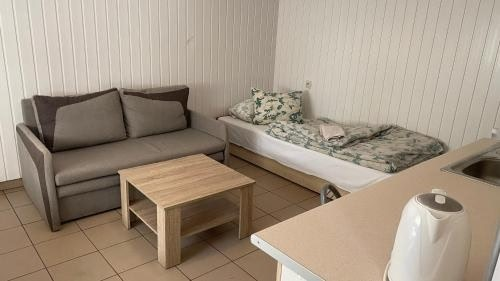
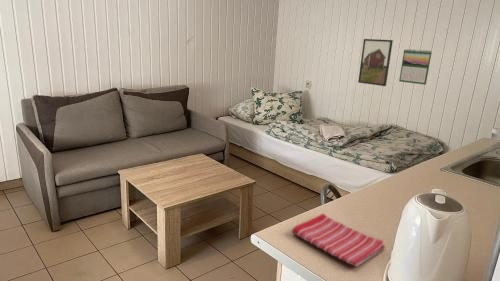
+ dish towel [291,212,386,268]
+ calendar [398,48,433,86]
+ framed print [357,38,394,87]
